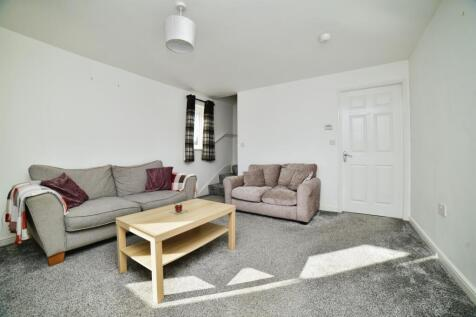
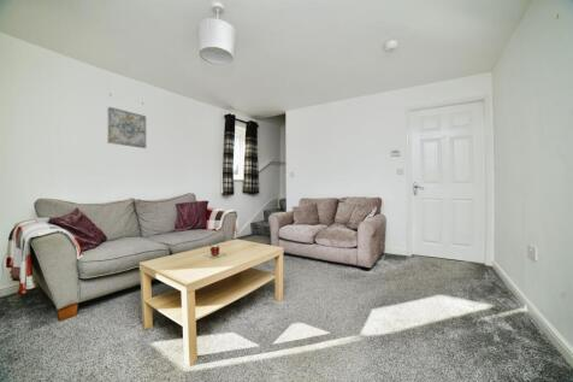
+ wall art [106,106,147,149]
